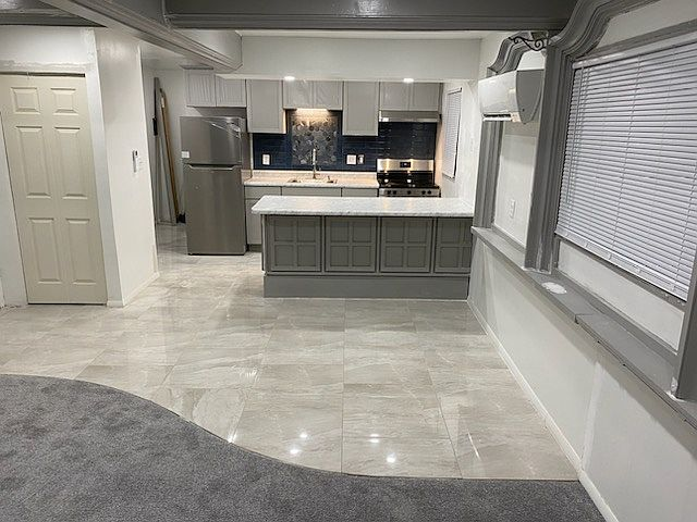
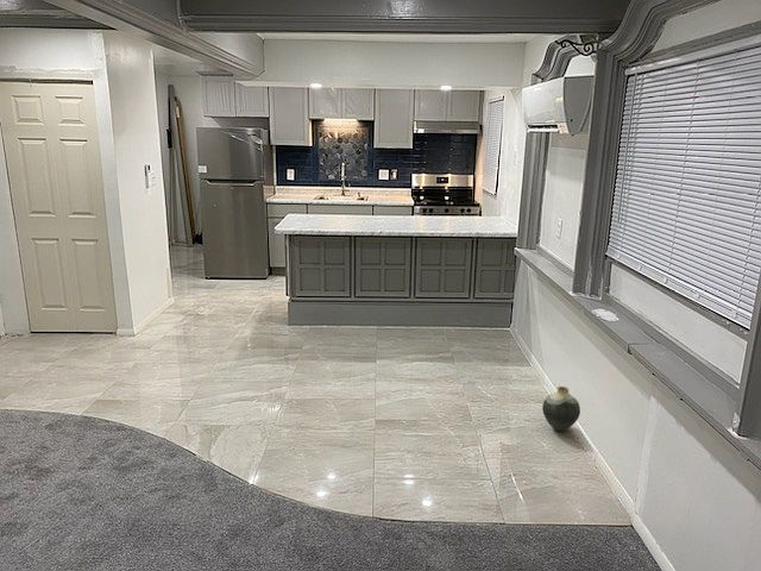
+ vase [541,385,581,433]
